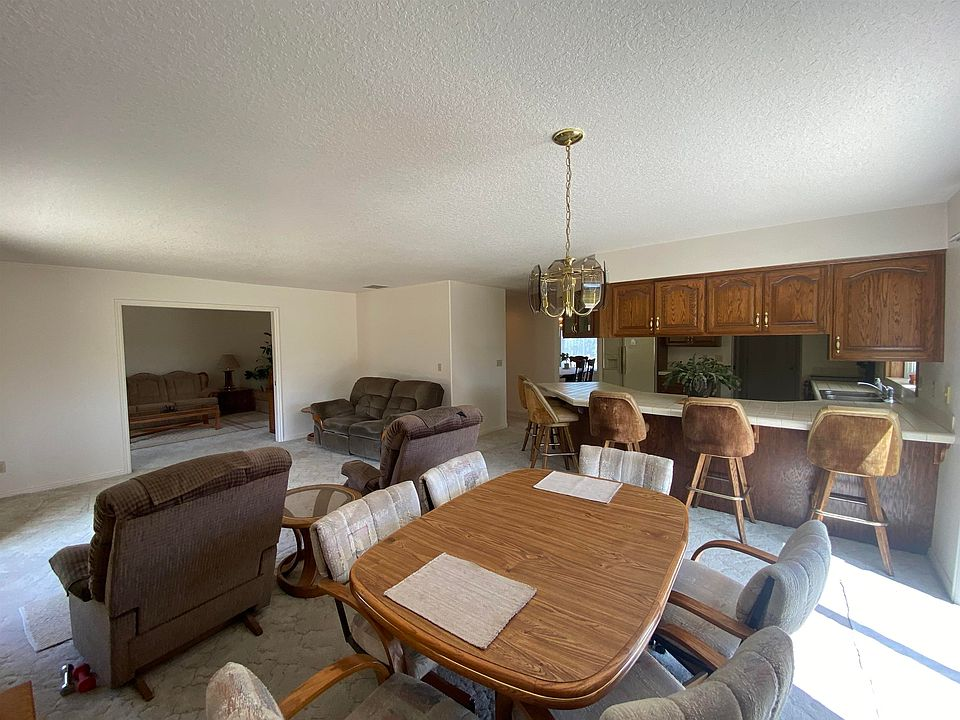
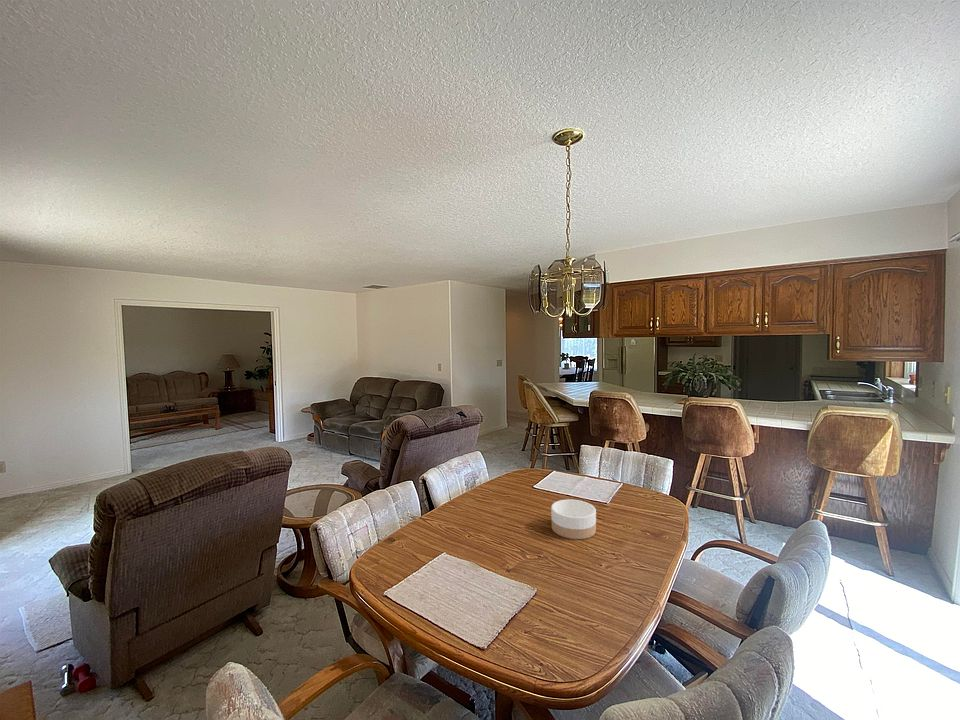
+ bowl [550,499,597,540]
